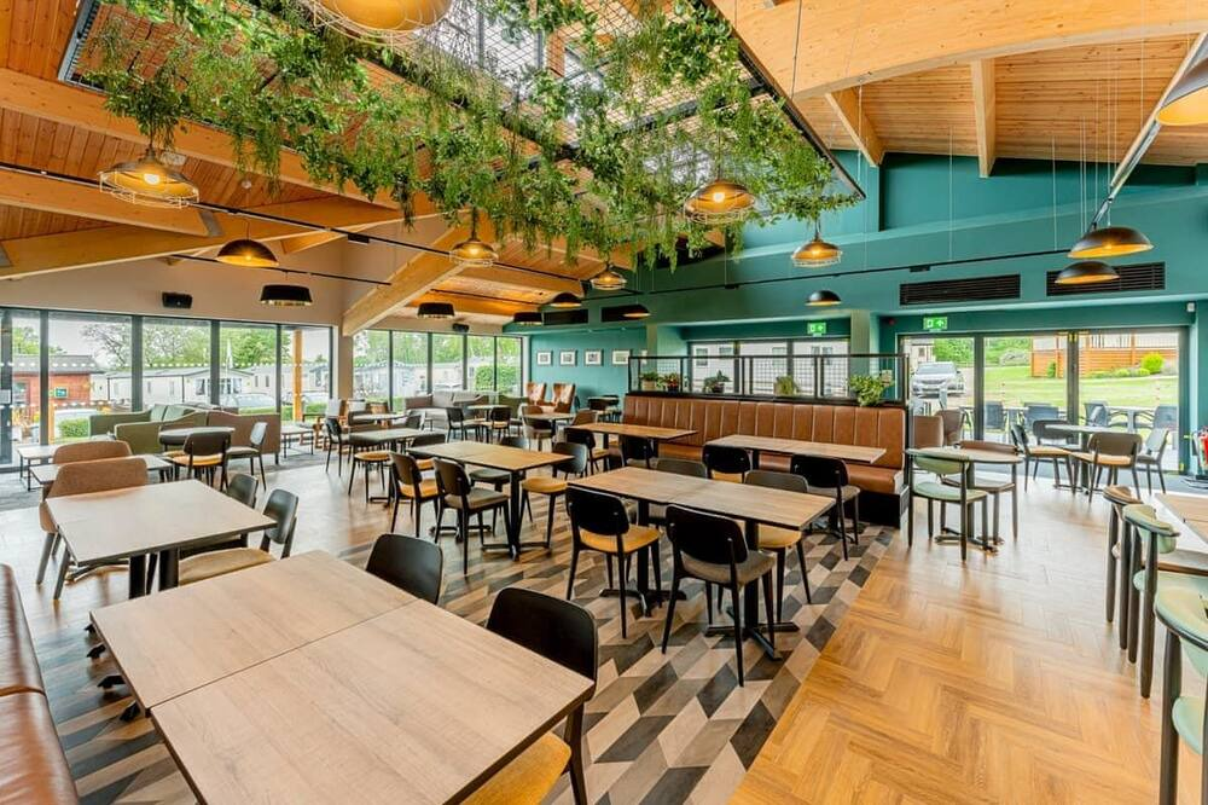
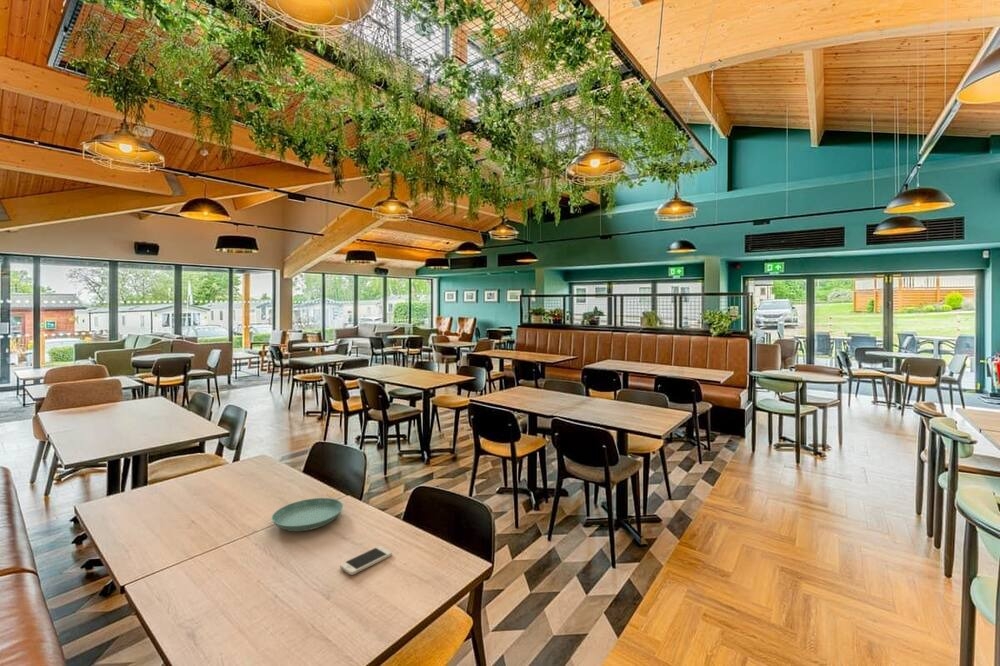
+ saucer [271,497,344,532]
+ smartphone [339,545,393,576]
